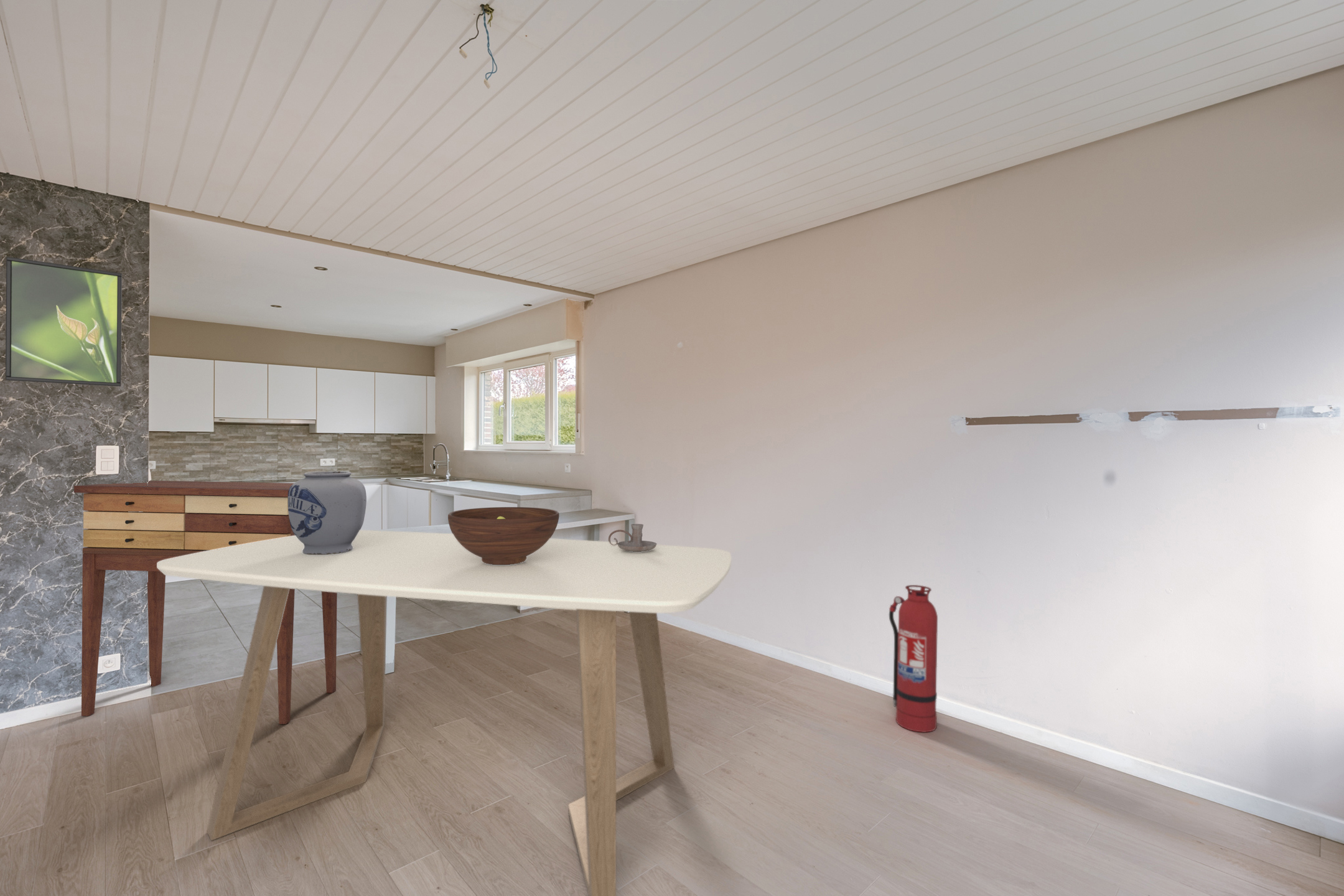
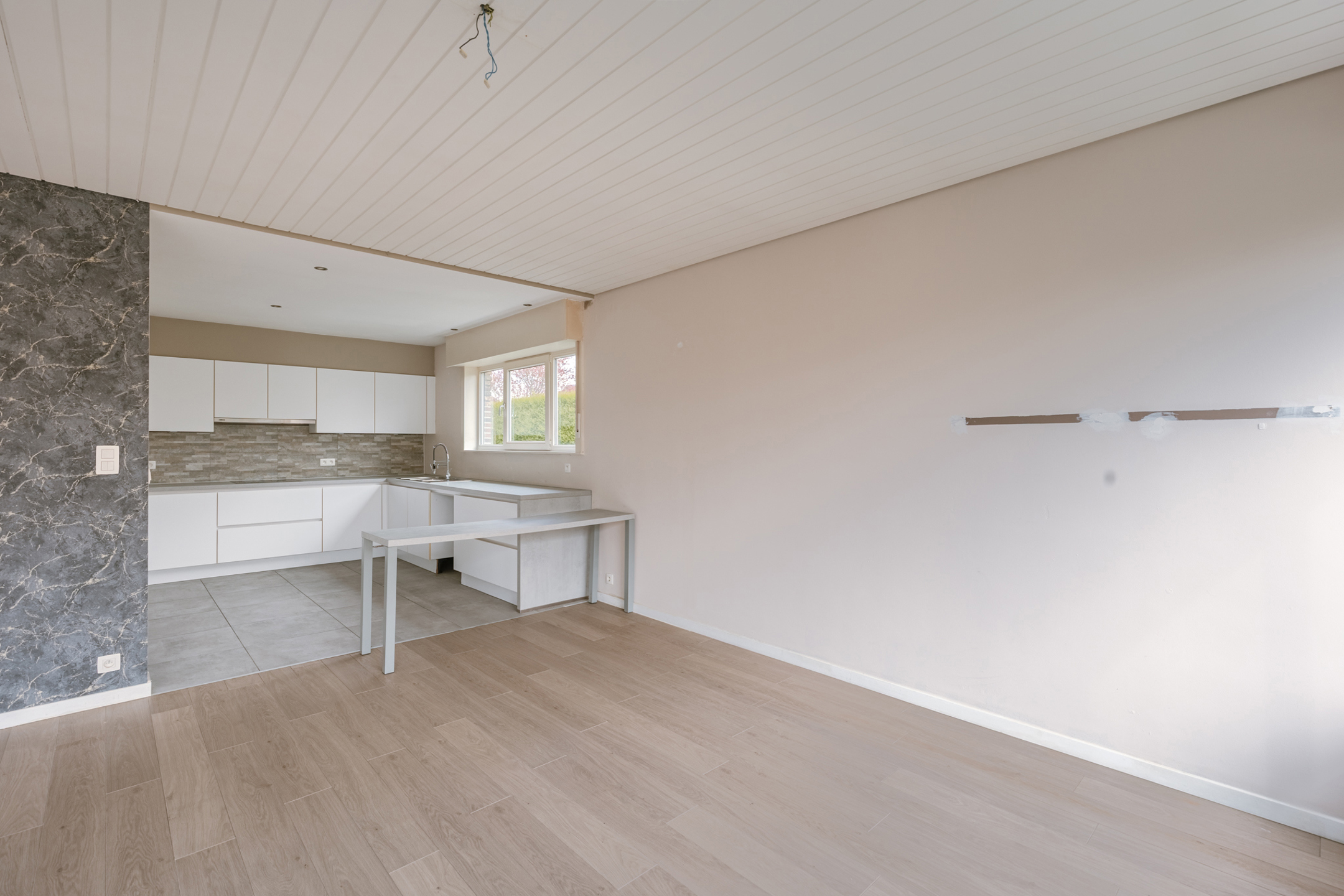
- fruit bowl [447,506,560,565]
- vase [288,470,367,555]
- fire extinguisher [889,584,938,733]
- console table [73,480,338,725]
- dining table [157,530,732,896]
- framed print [5,256,123,387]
- candle holder [608,523,658,552]
